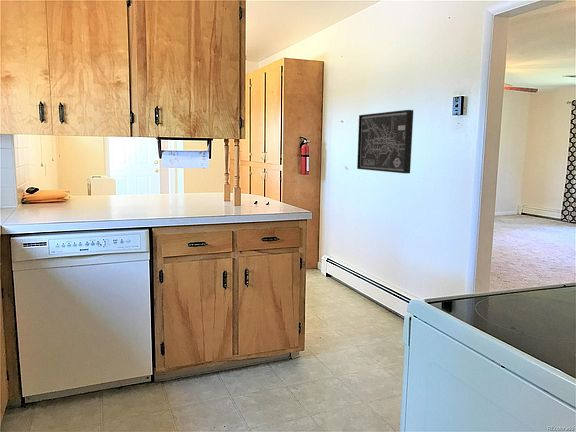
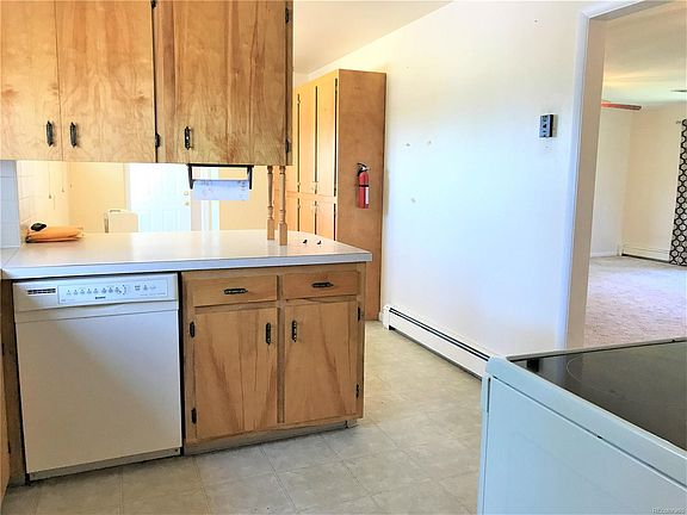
- wall art [356,109,414,174]
